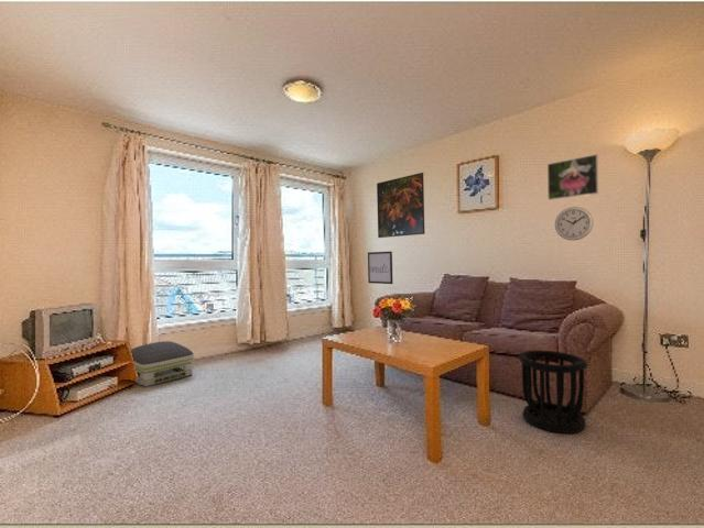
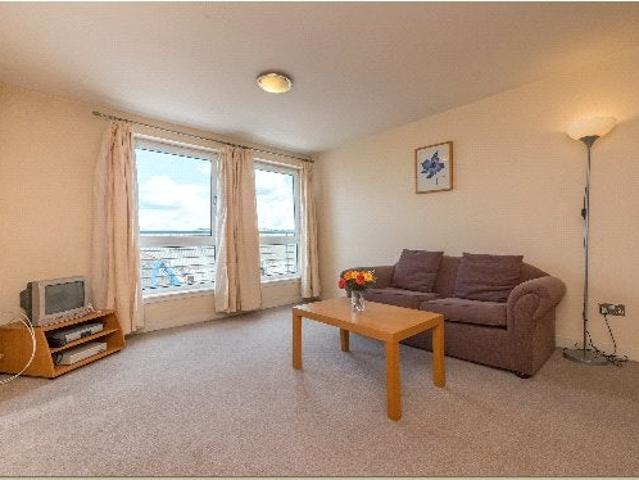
- wall art [367,251,393,285]
- wastebasket [518,350,588,435]
- air purifier [130,340,195,388]
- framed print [546,153,599,201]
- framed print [376,172,425,239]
- wall clock [554,206,595,242]
